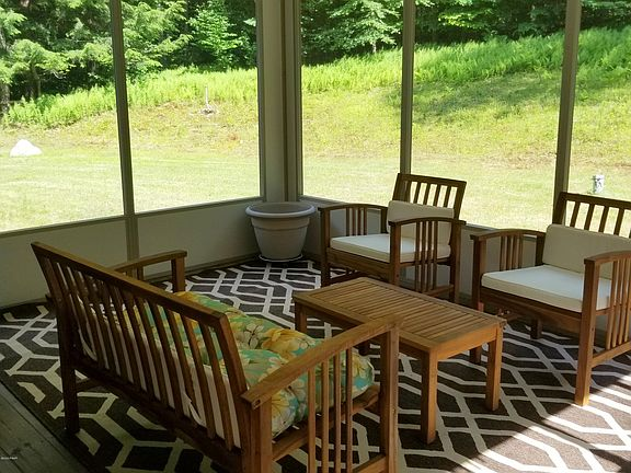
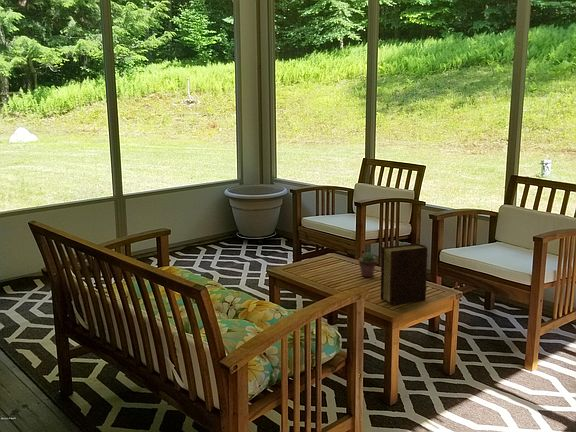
+ potted succulent [358,251,378,278]
+ diary [380,243,429,306]
